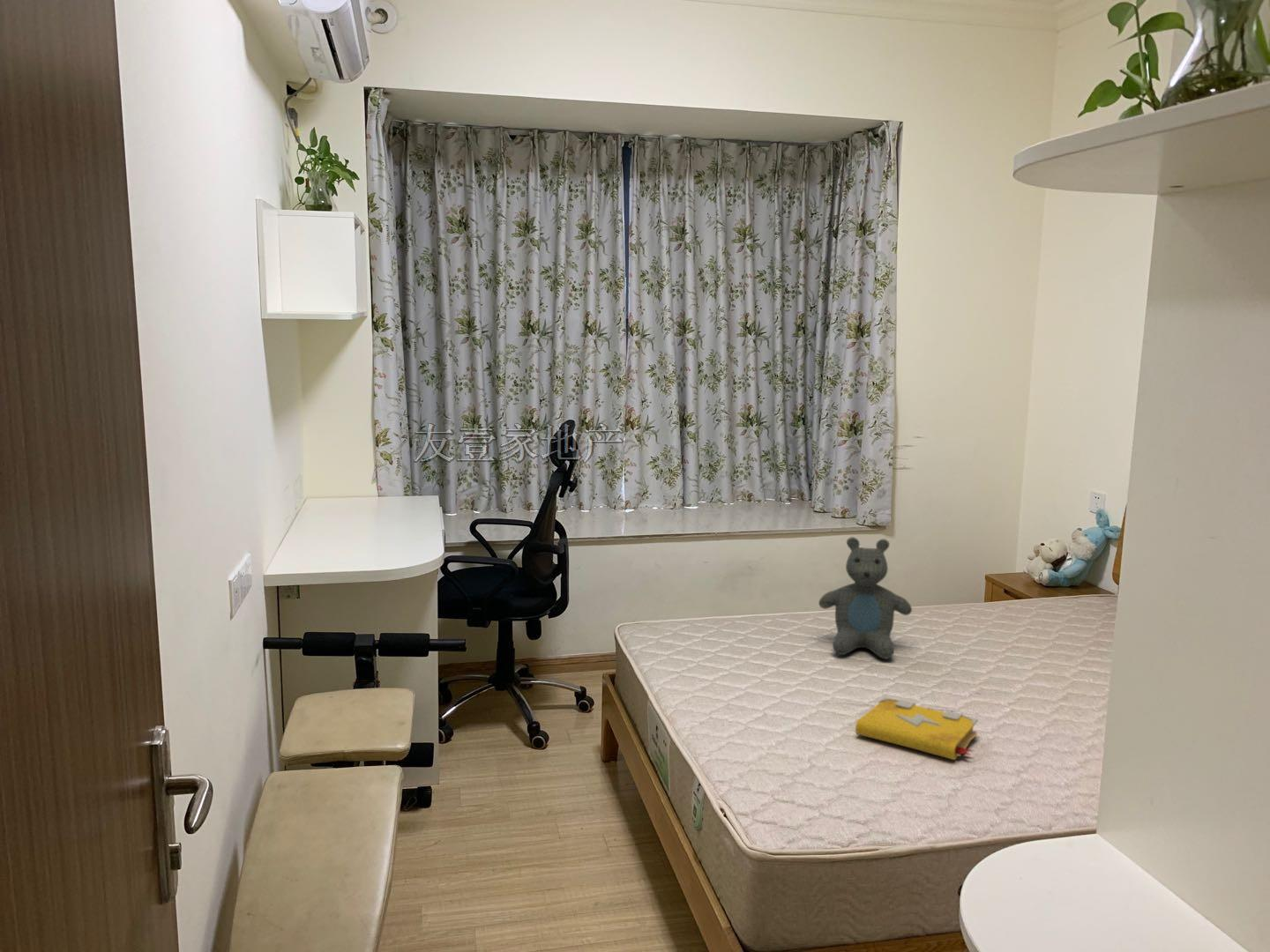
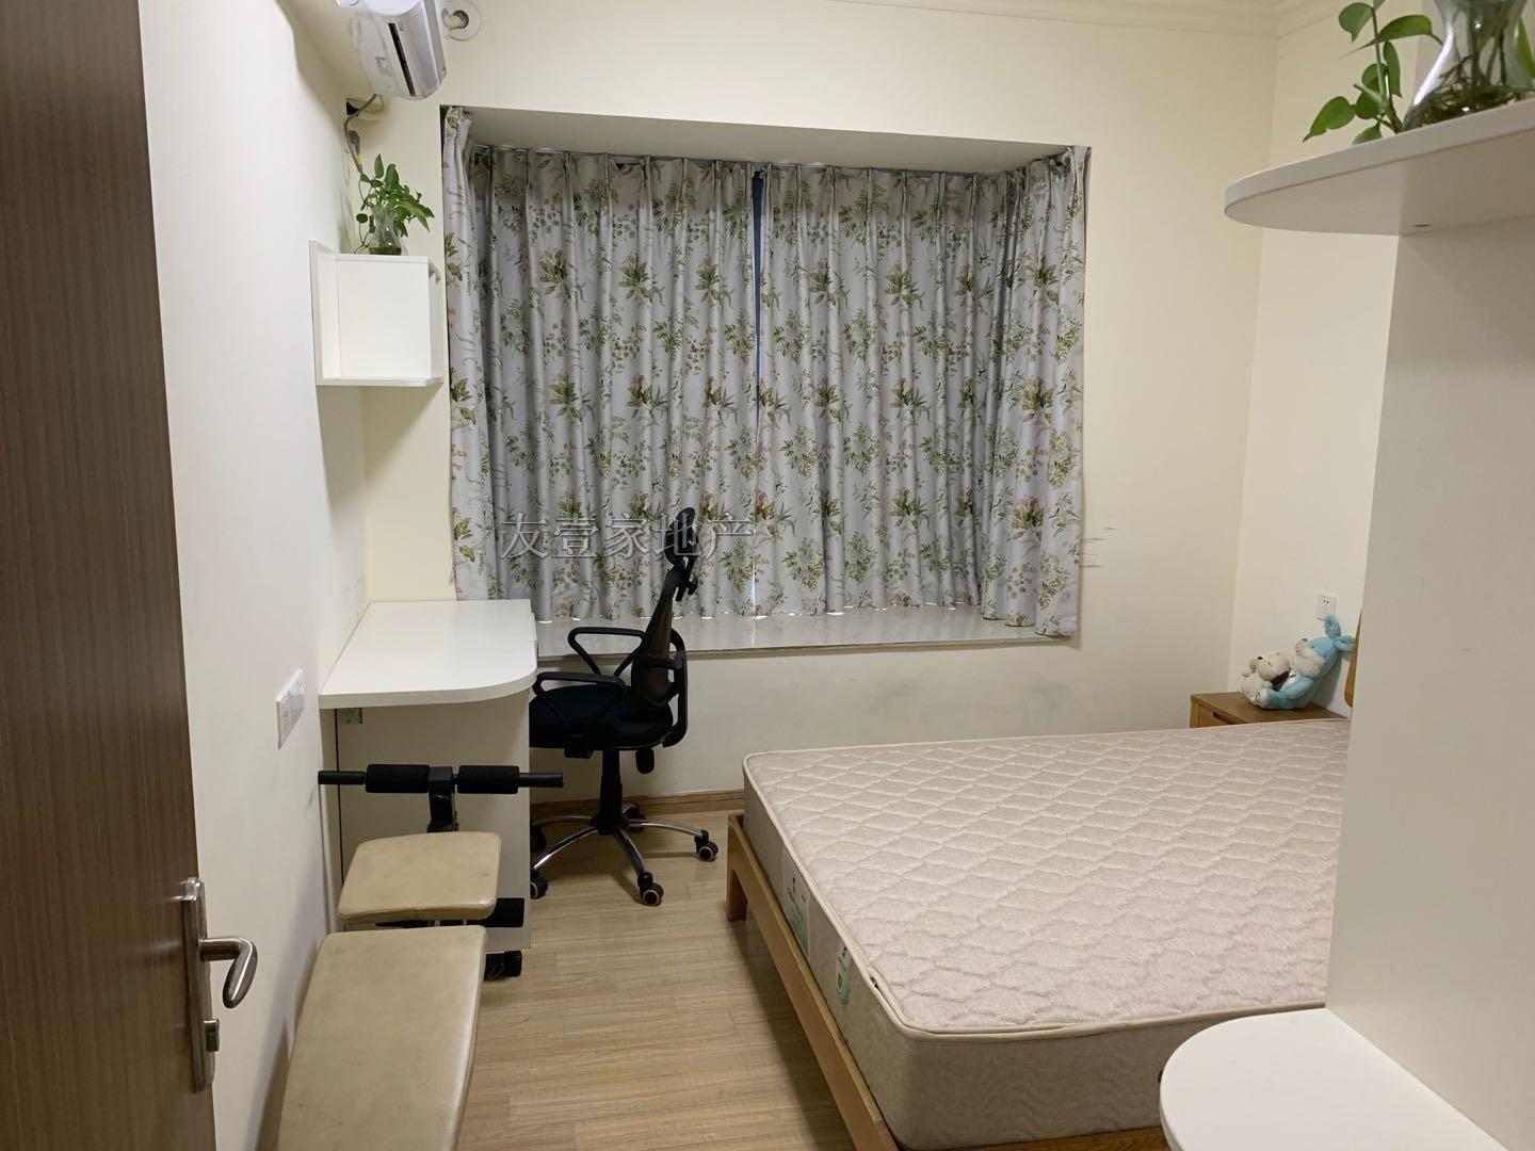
- spell book [855,695,979,761]
- teddy bear [818,536,913,660]
